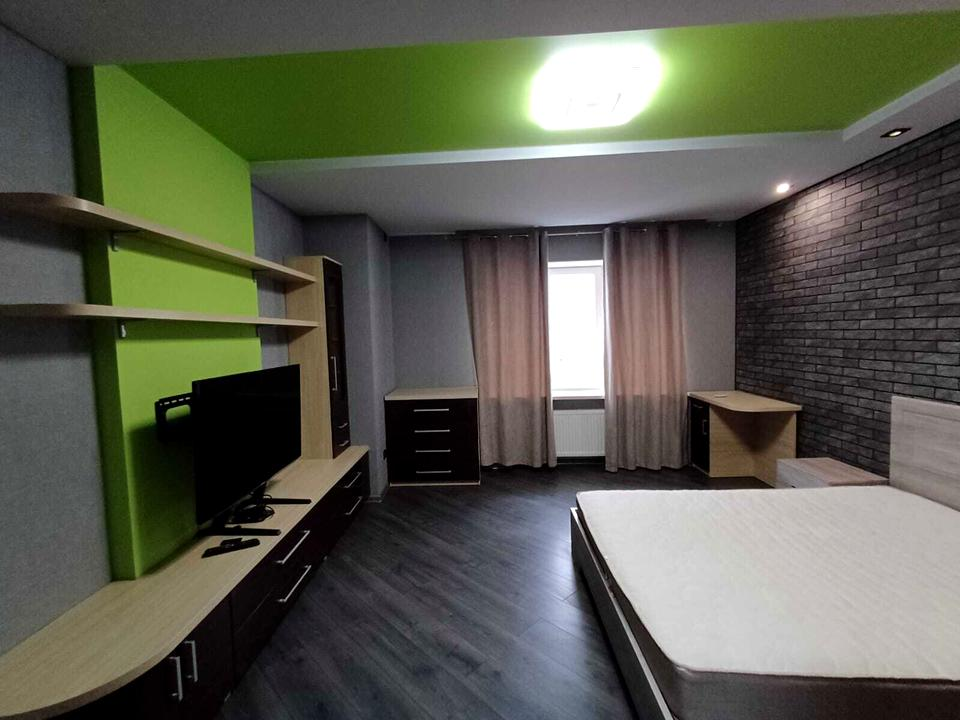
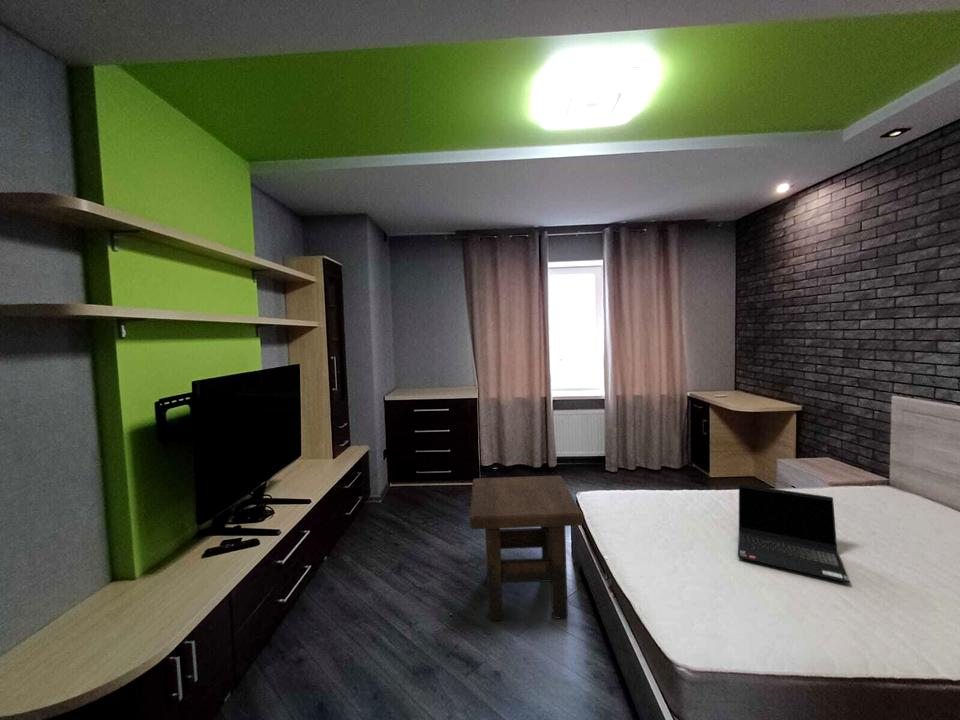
+ laptop computer [737,483,850,584]
+ side table [469,475,584,622]
